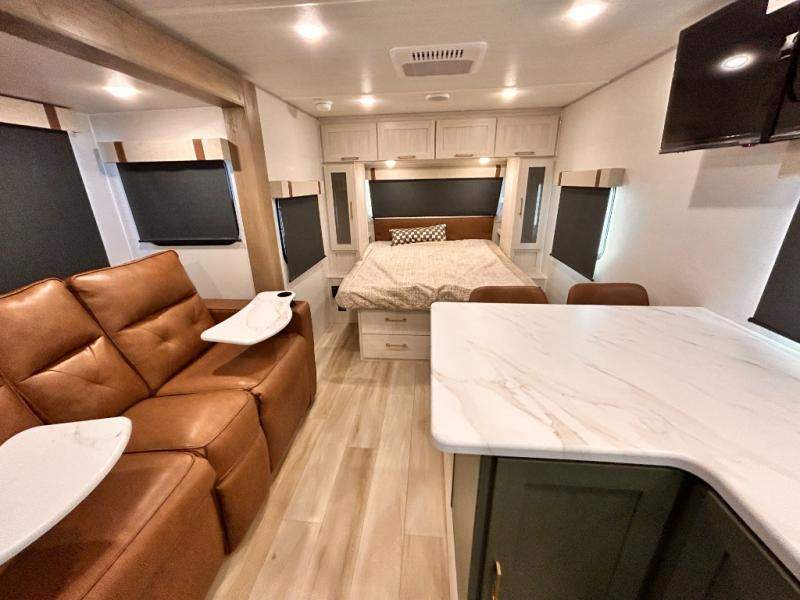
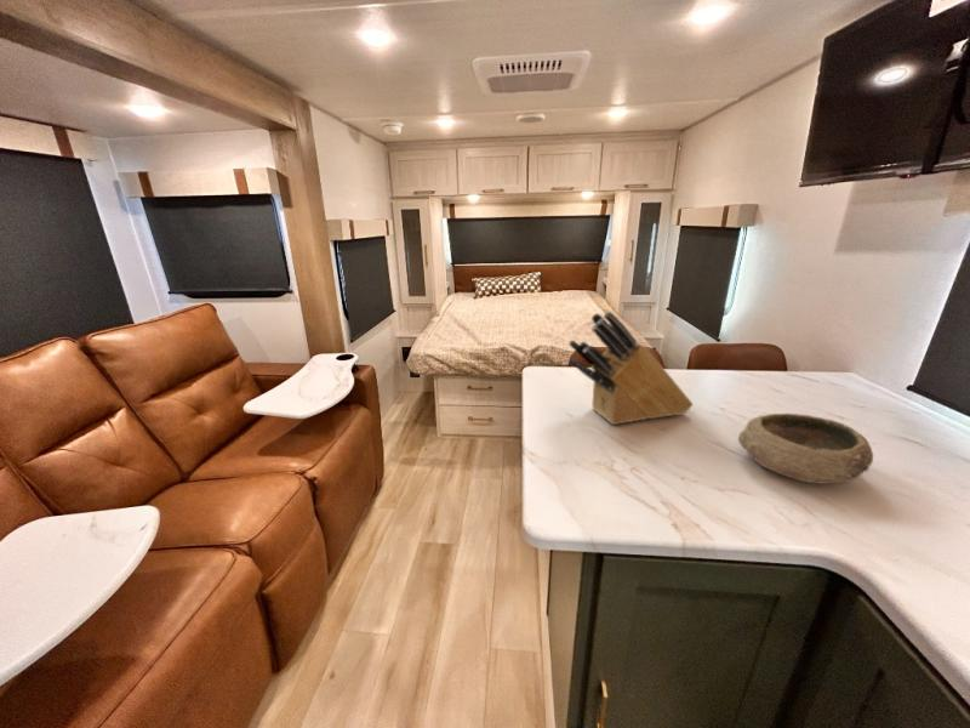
+ bowl [737,413,874,485]
+ knife block [567,311,694,426]
